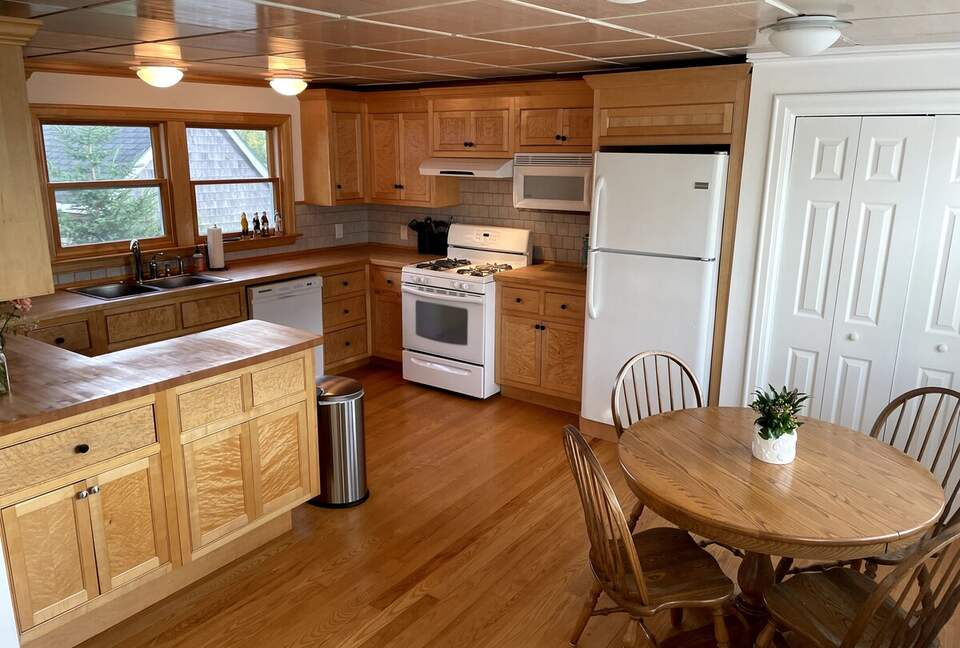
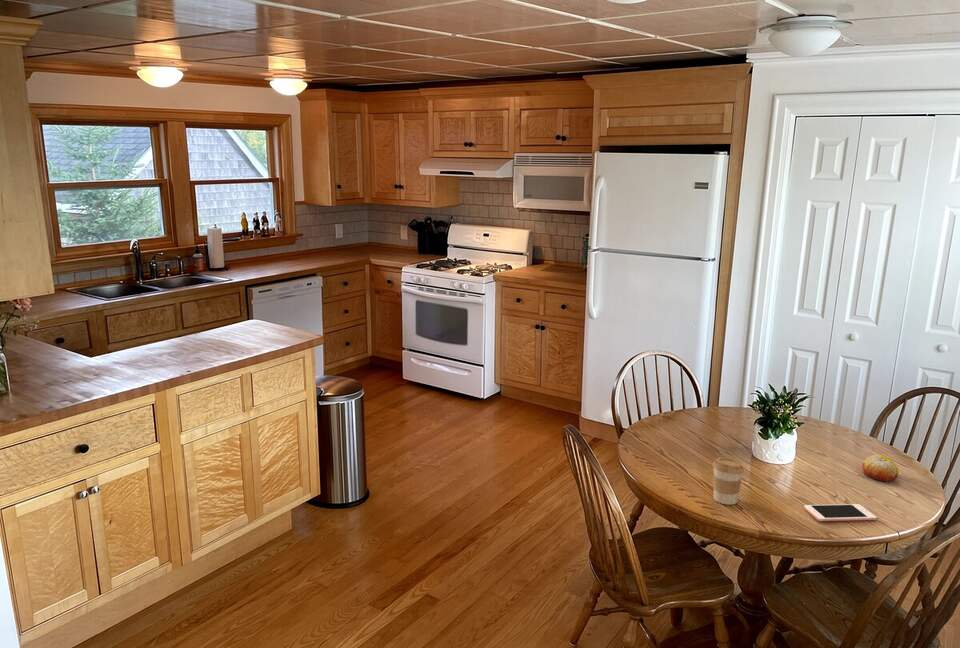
+ cell phone [803,503,878,522]
+ fruit [861,454,899,483]
+ coffee cup [712,457,745,506]
